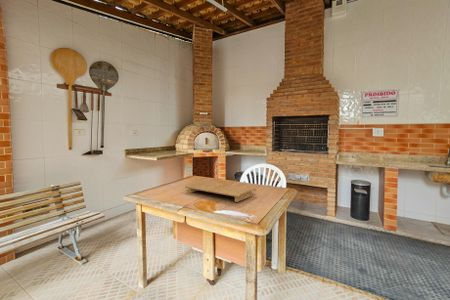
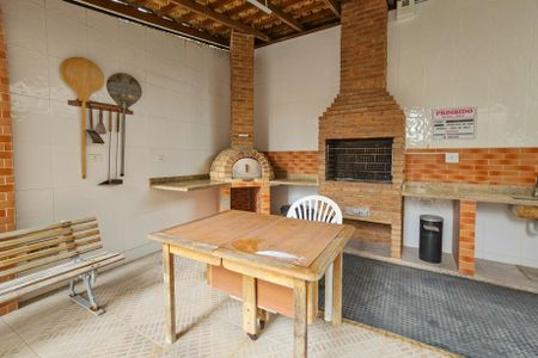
- cutting board [184,180,257,203]
